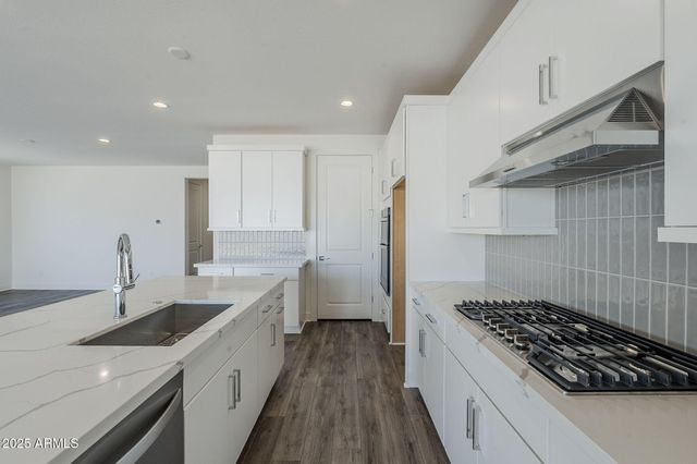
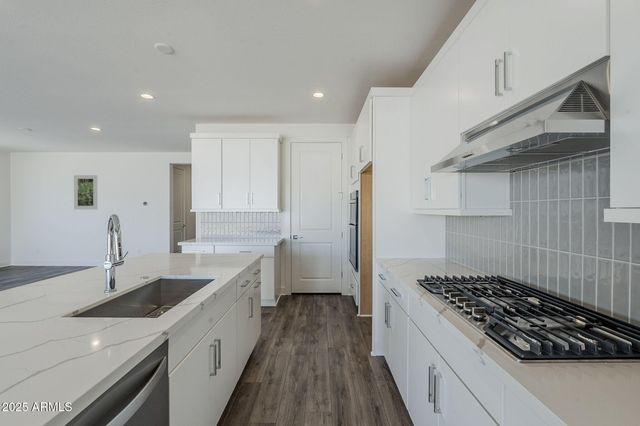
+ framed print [73,174,98,210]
